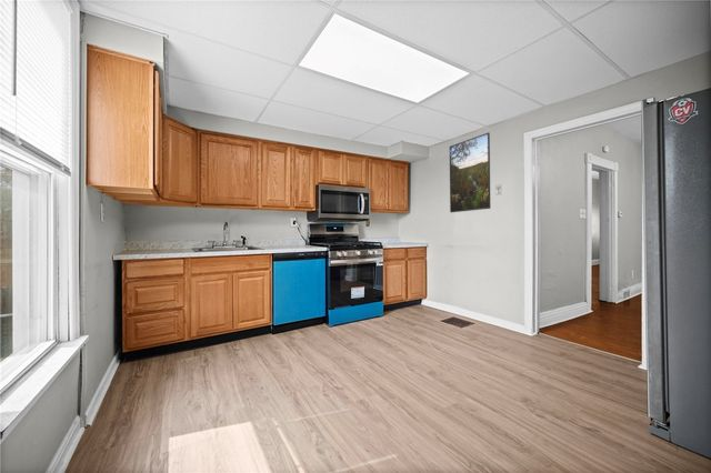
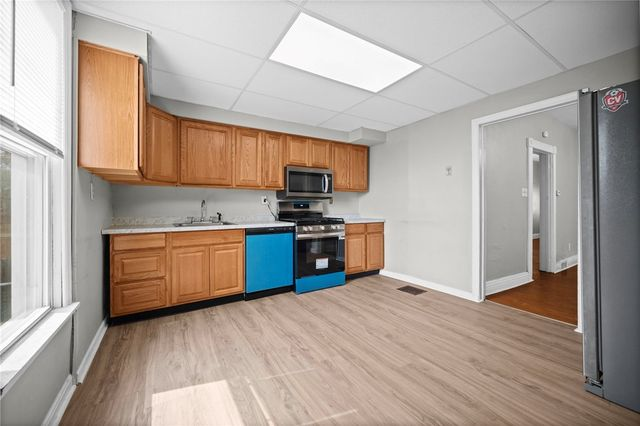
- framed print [449,131,491,213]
